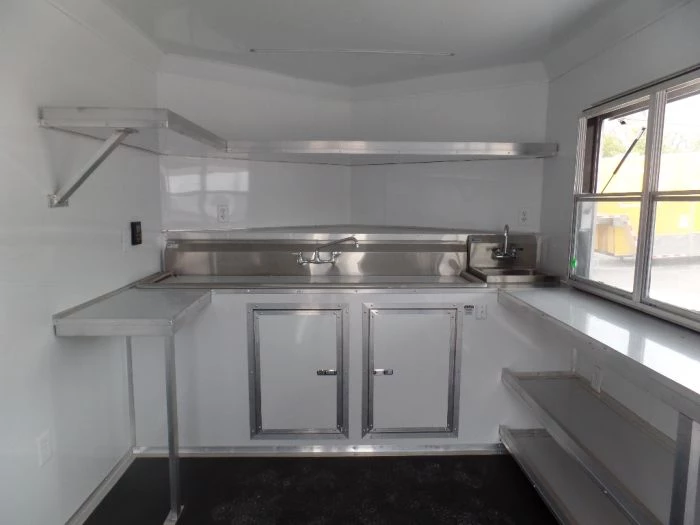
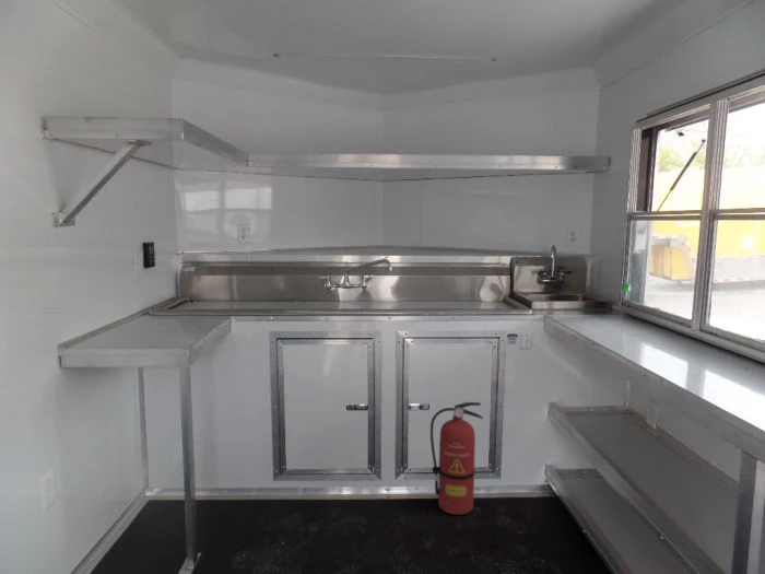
+ fire extinguisher [429,401,484,516]
